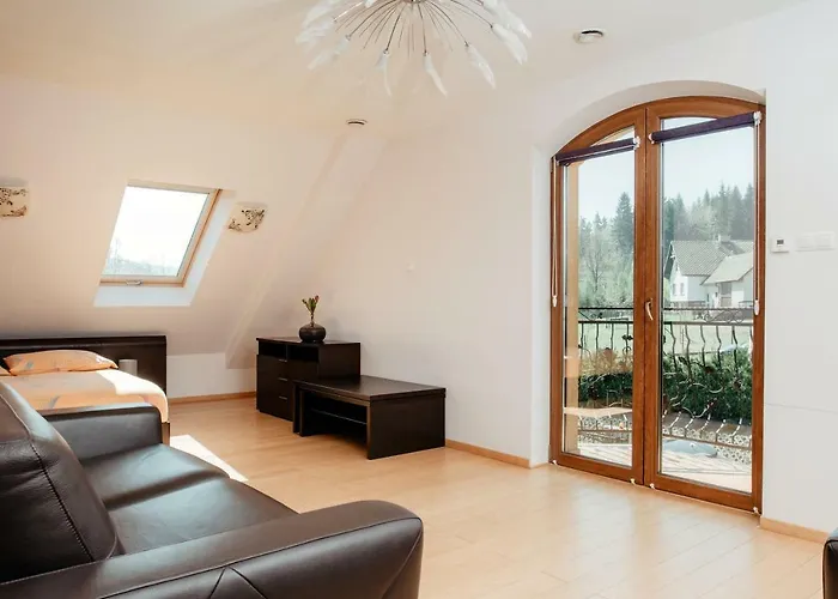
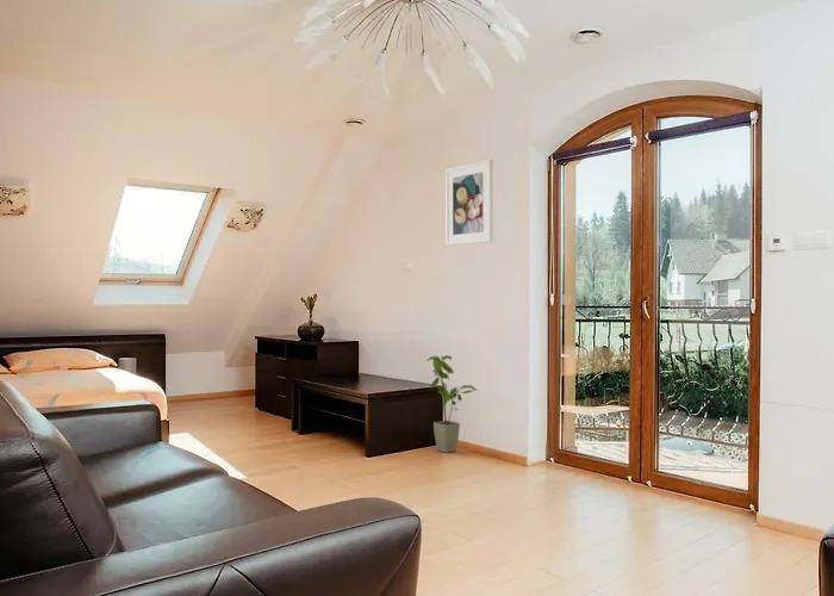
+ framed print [444,159,493,247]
+ house plant [427,354,478,454]
